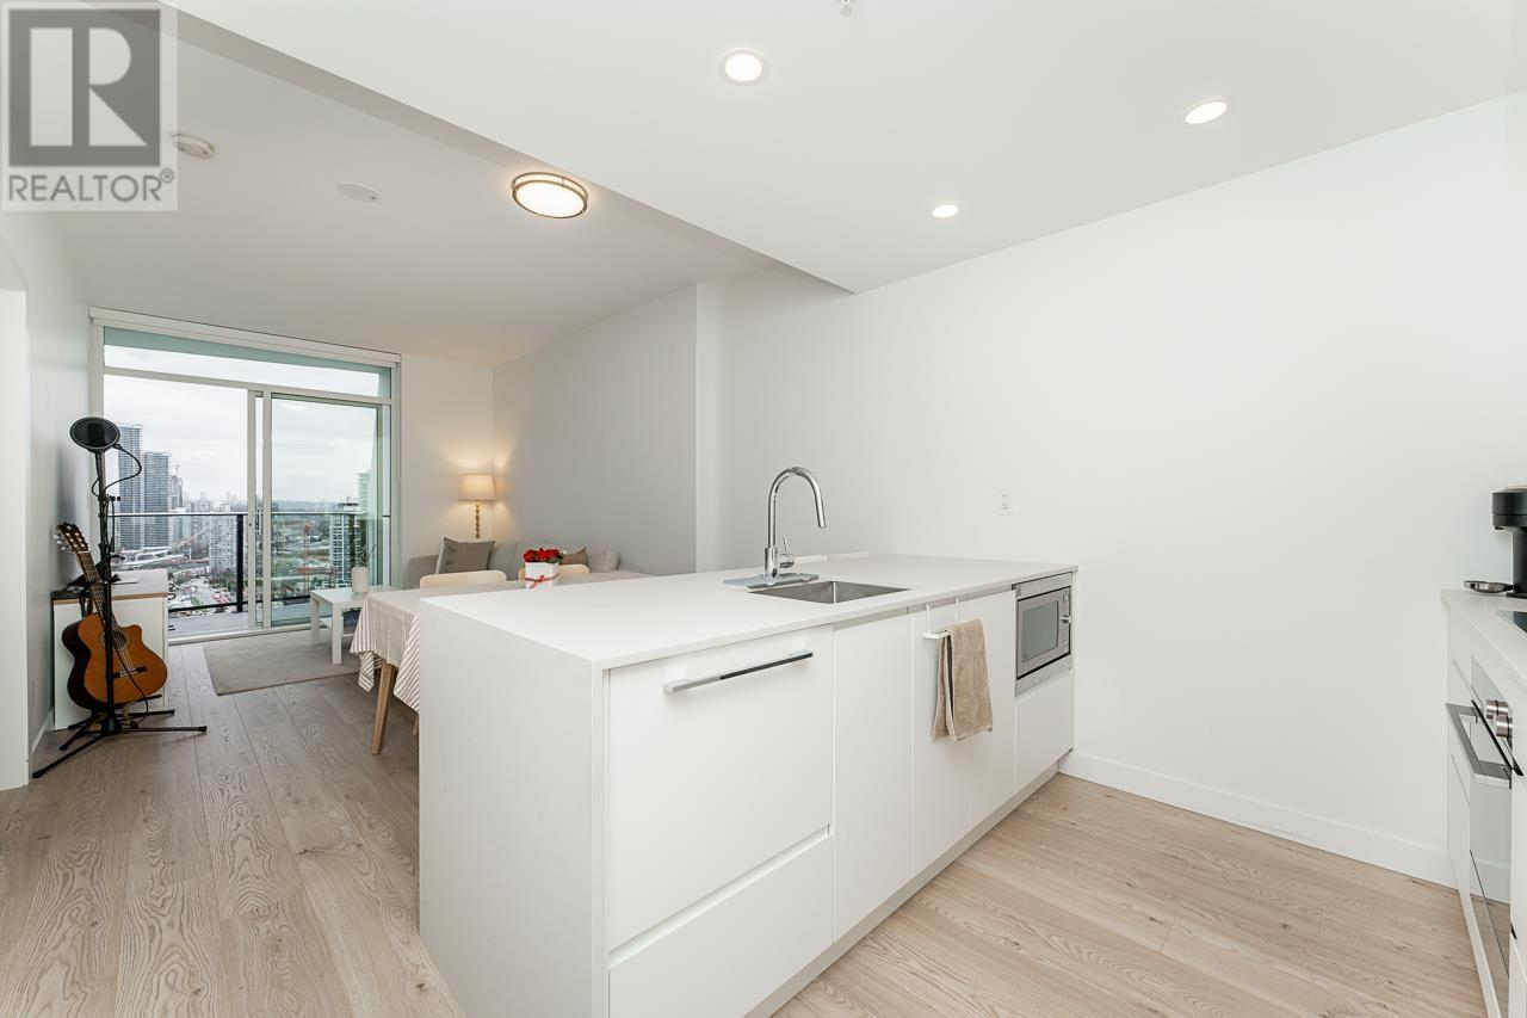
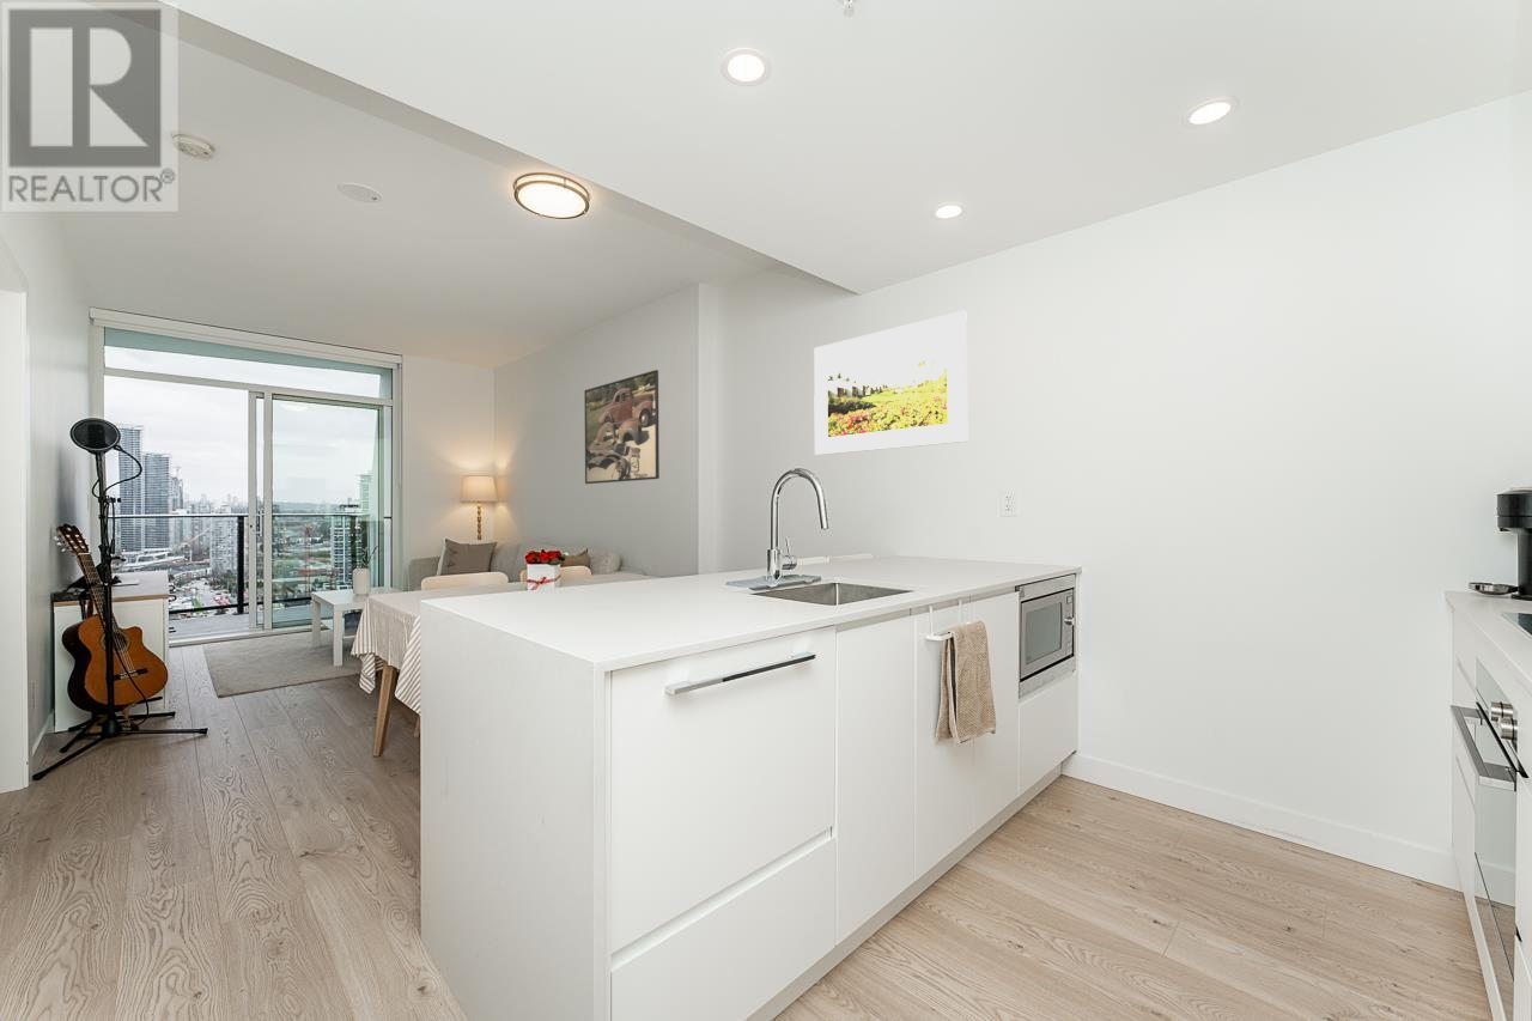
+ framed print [583,369,661,485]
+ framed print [813,310,968,456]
